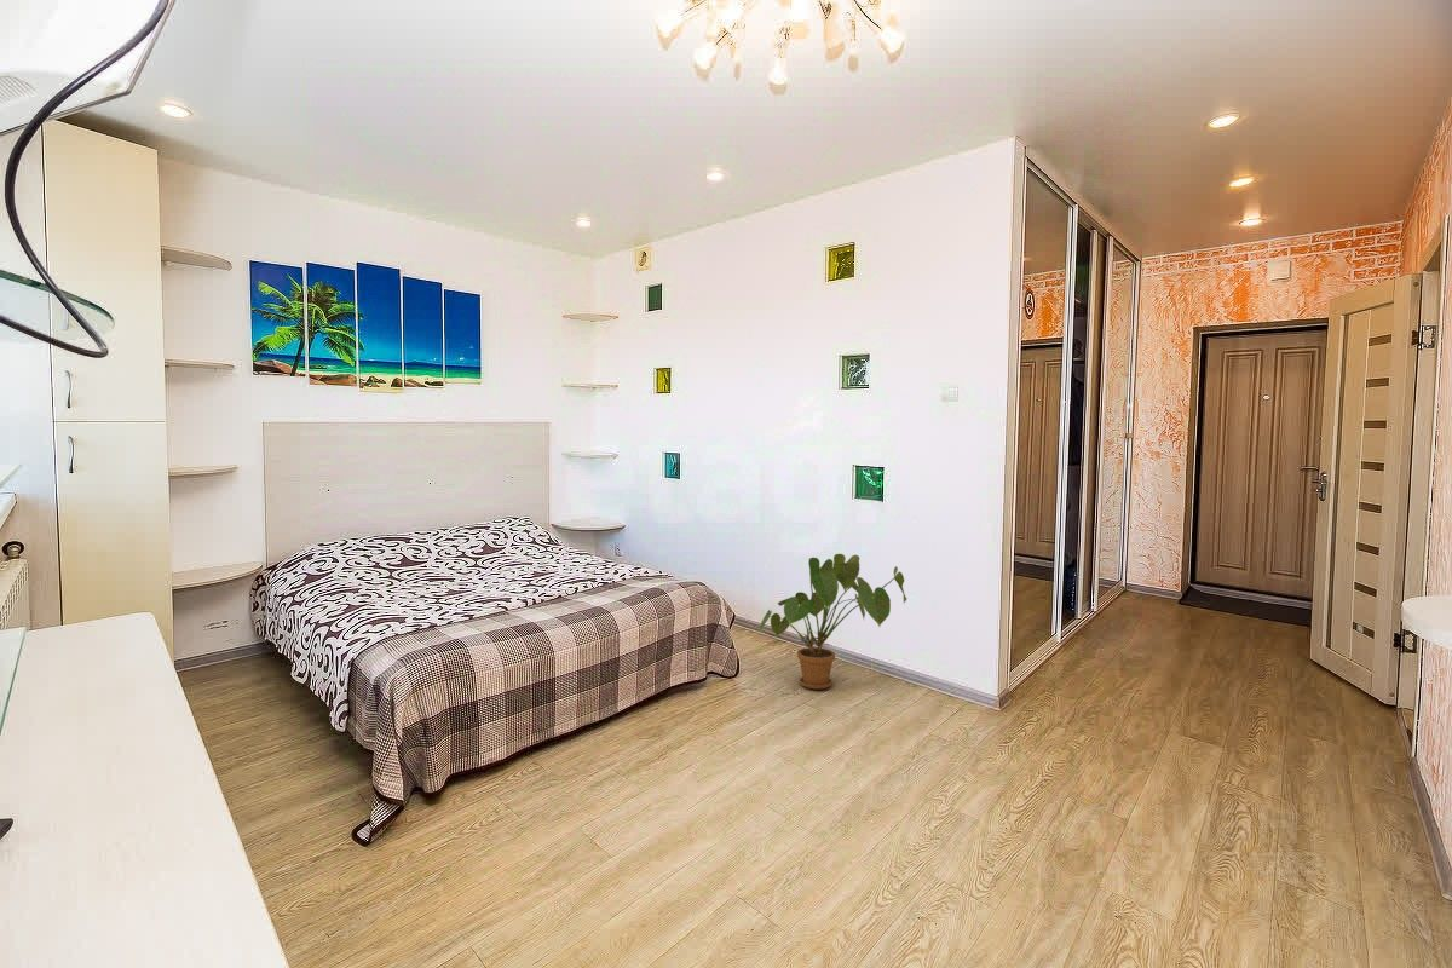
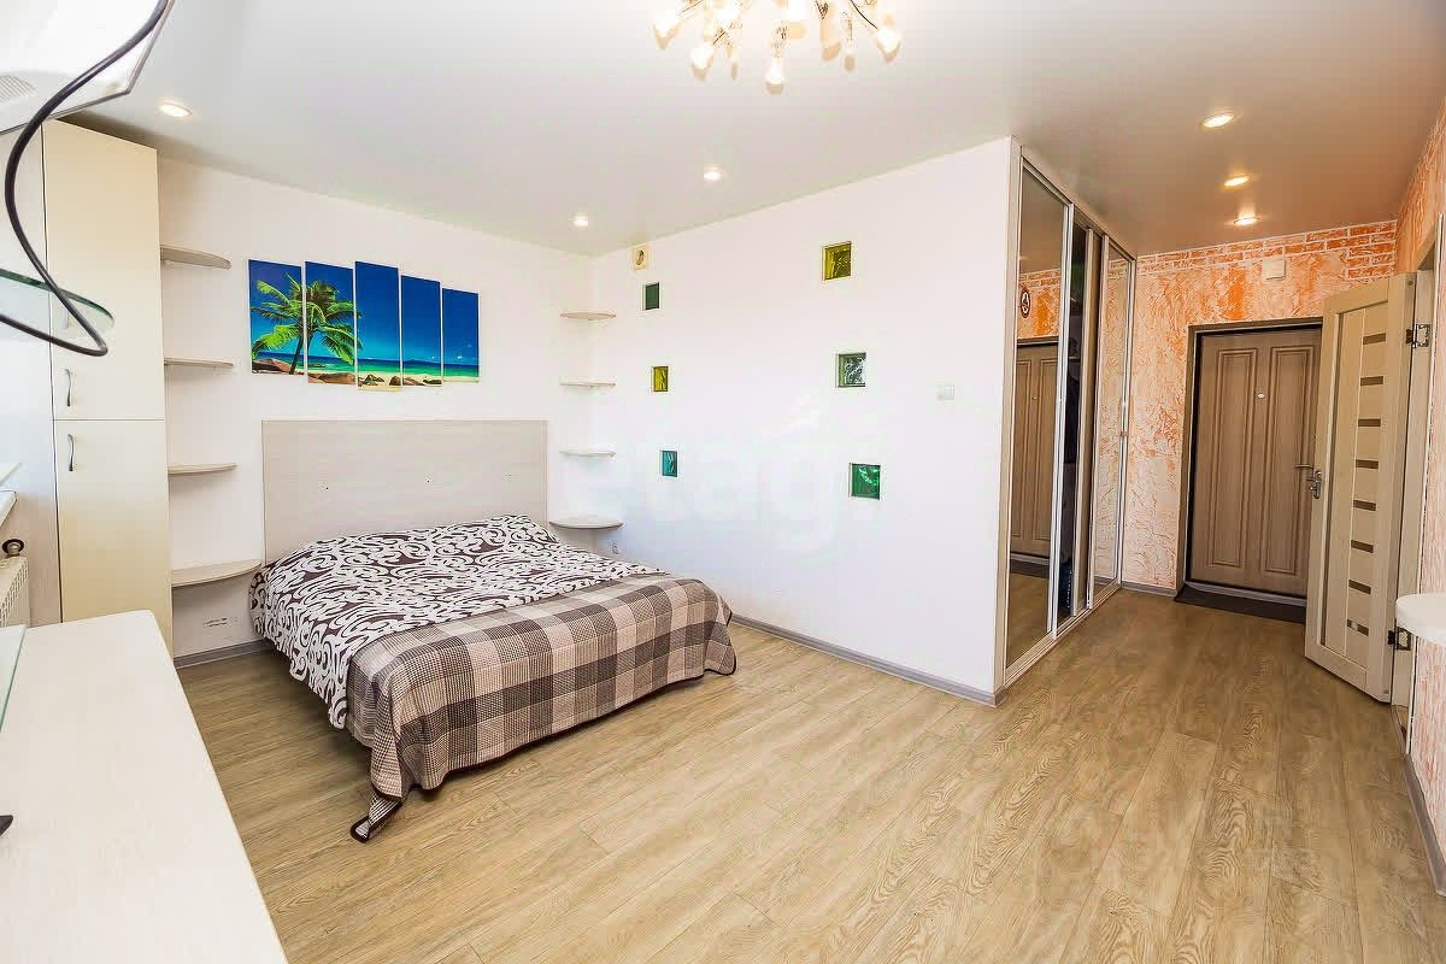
- house plant [759,553,908,691]
